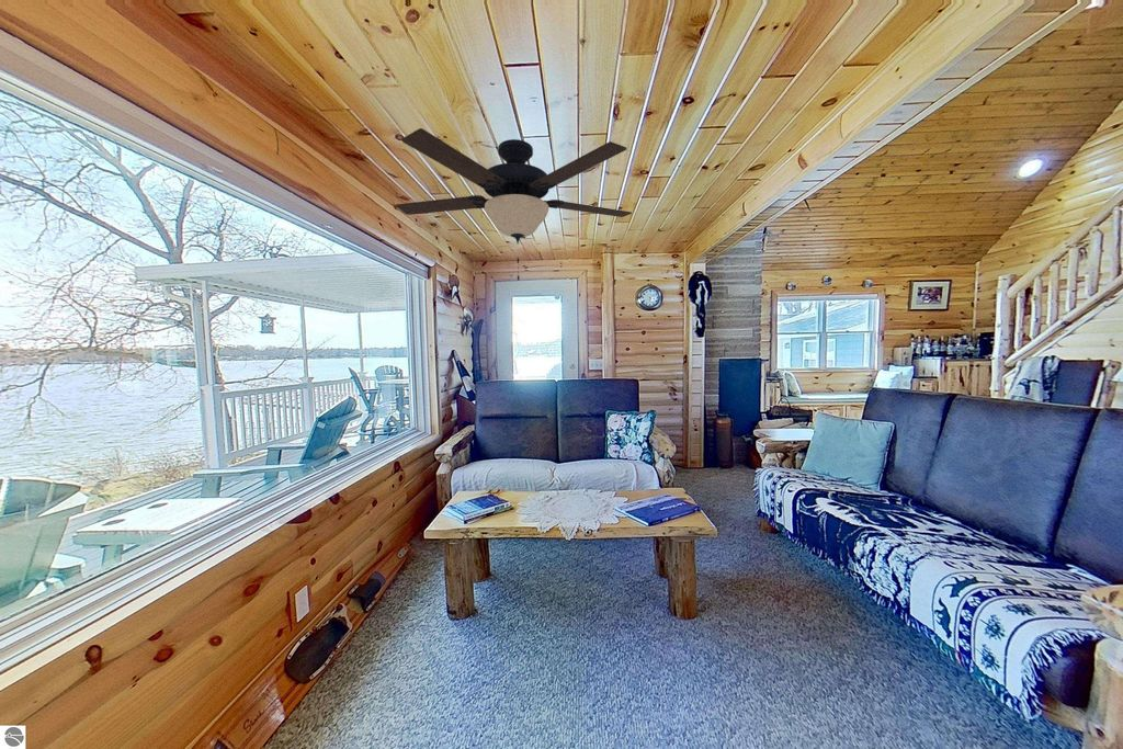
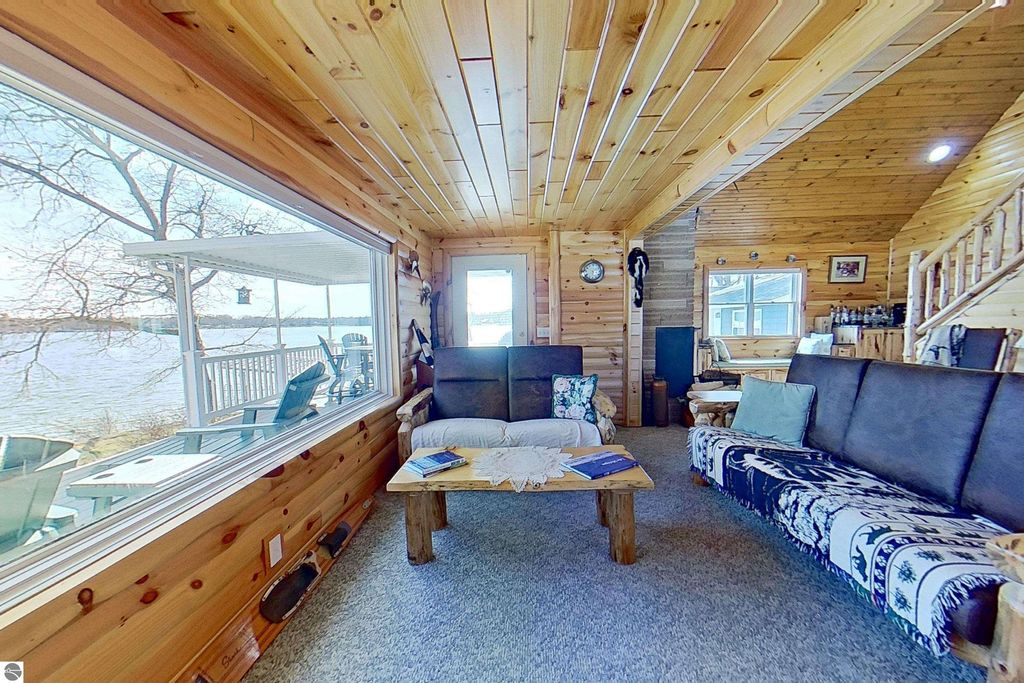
- ceiling fan [395,127,633,282]
